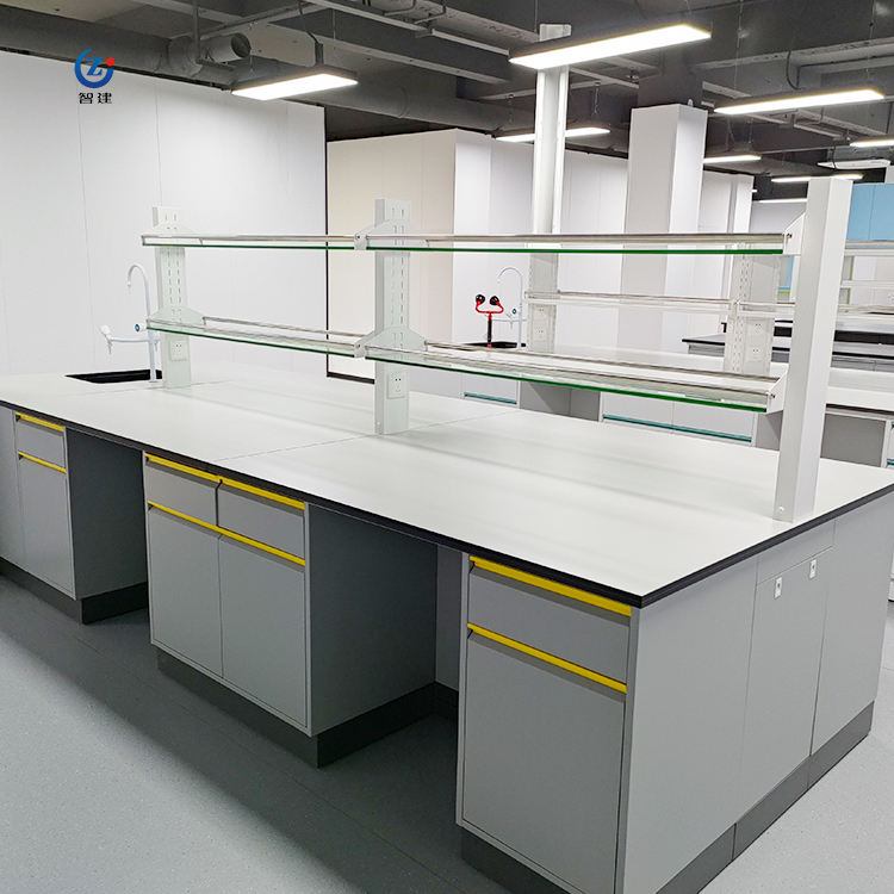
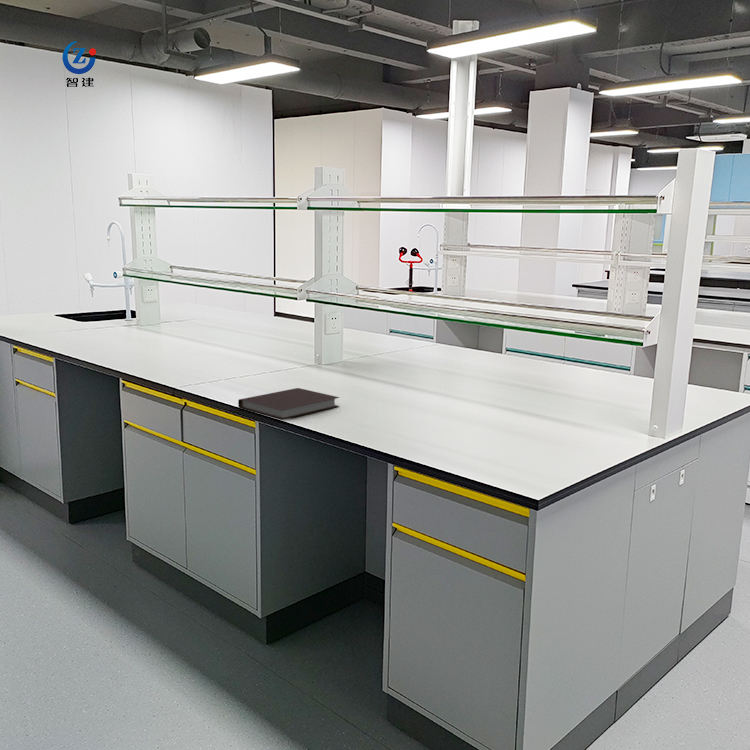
+ notebook [237,387,340,421]
